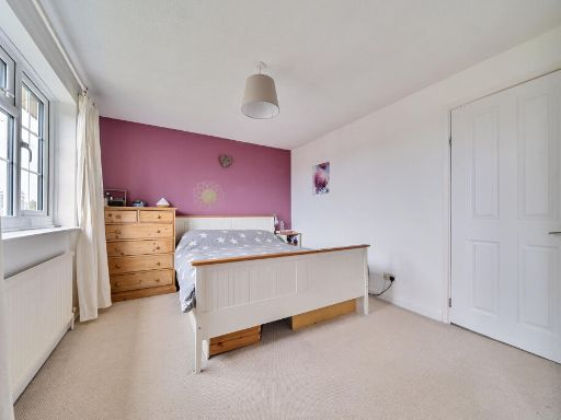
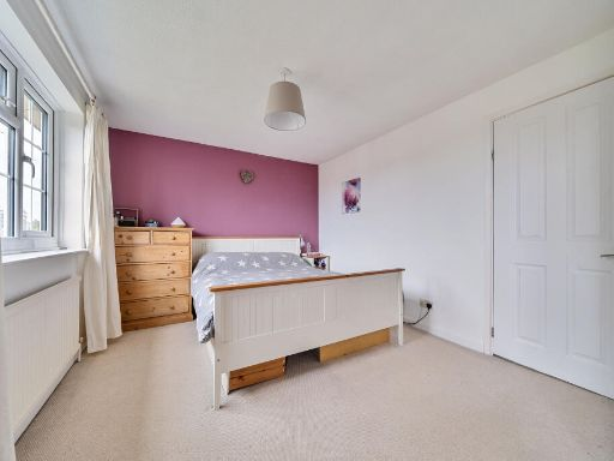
- decorative wall piece [192,179,226,212]
